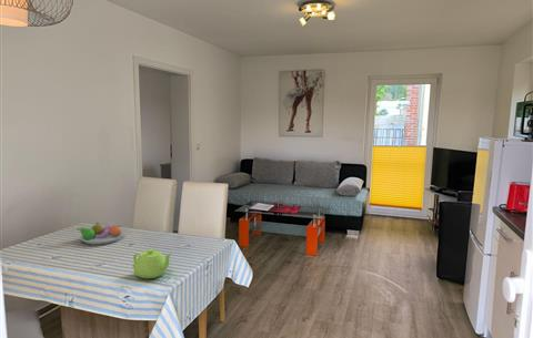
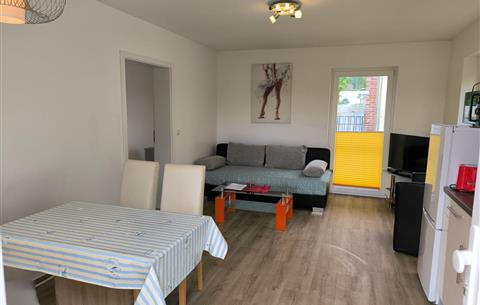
- teapot [131,248,173,279]
- fruit bowl [76,221,123,246]
